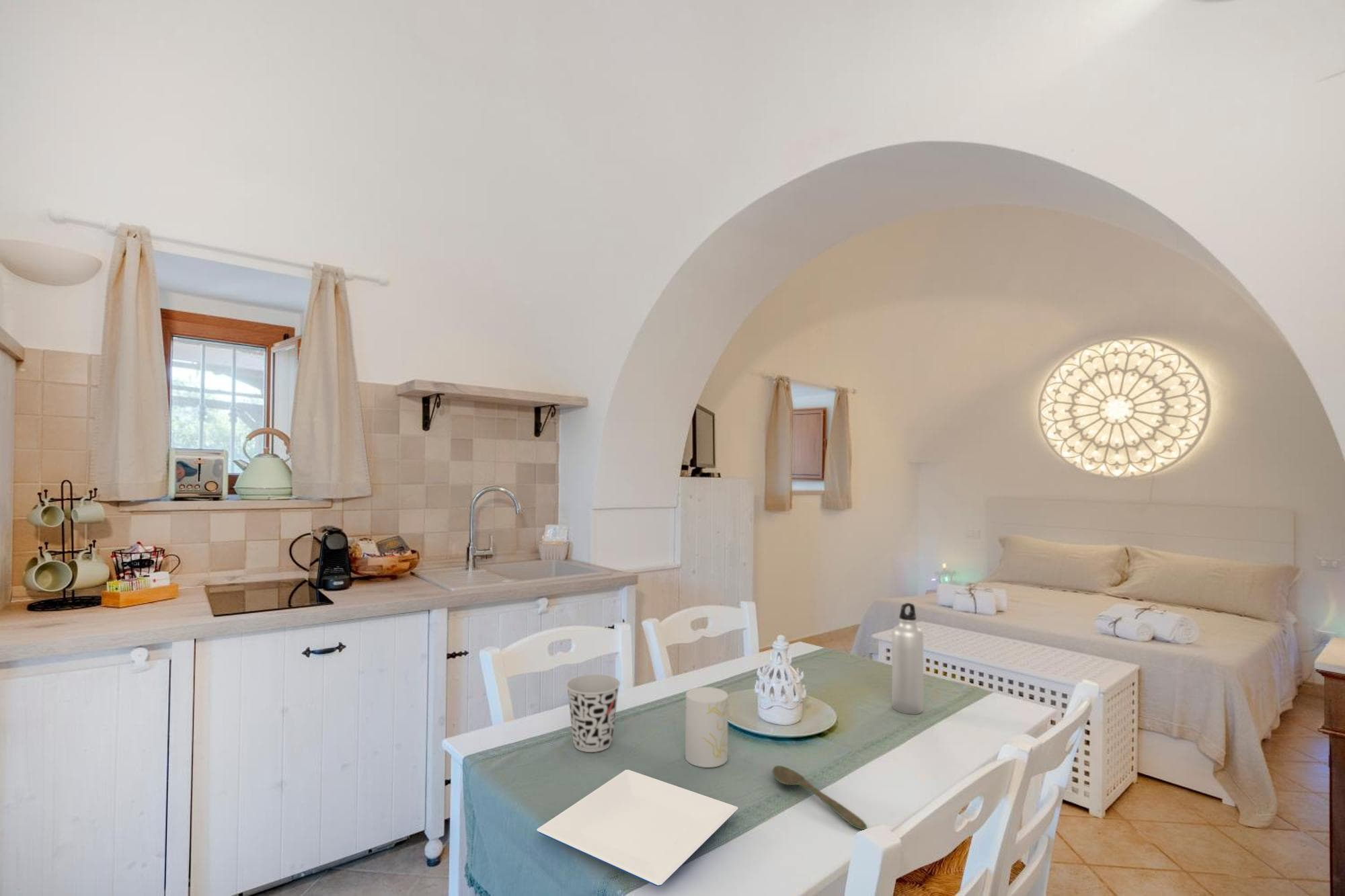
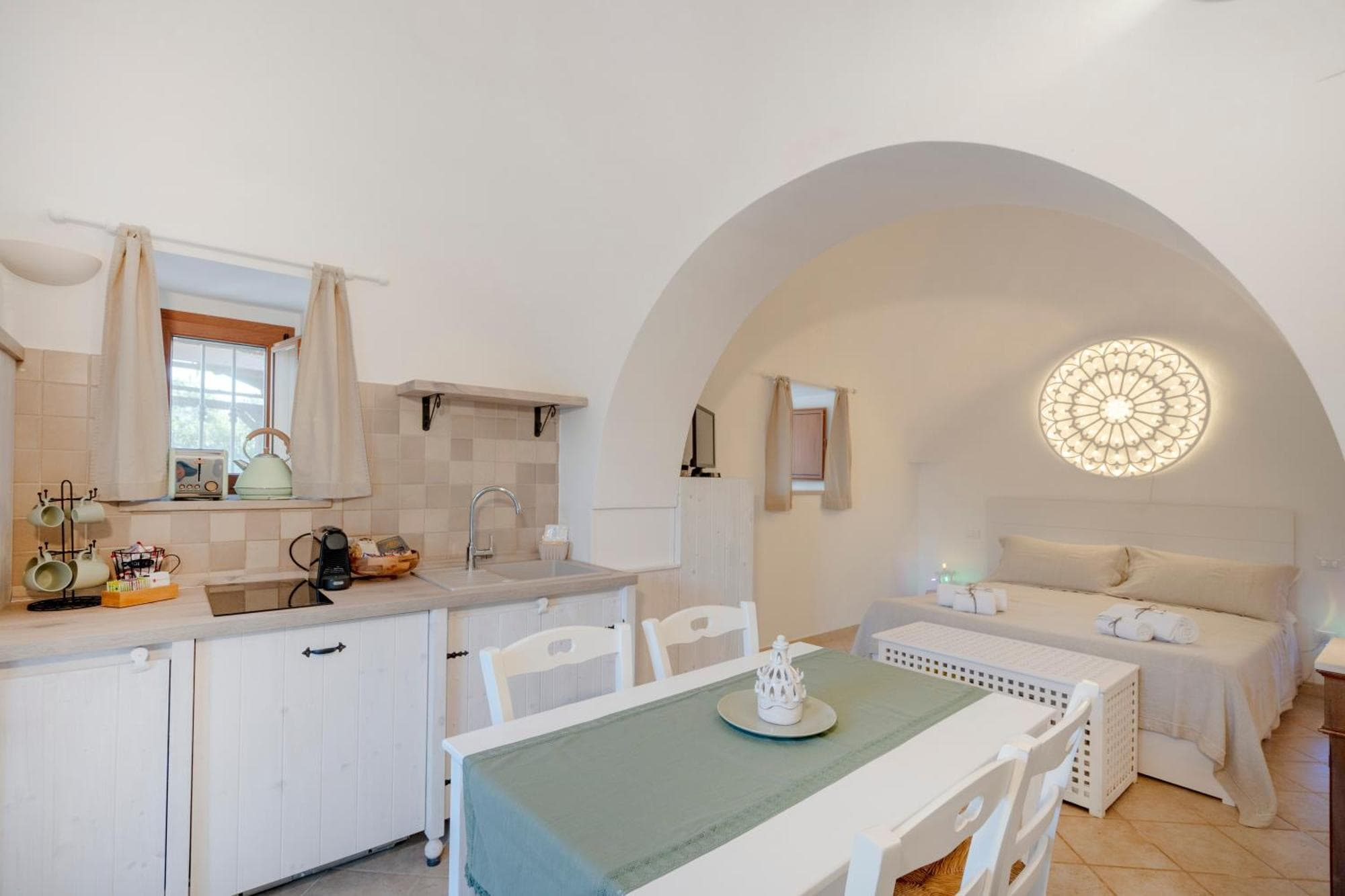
- cup [685,686,729,768]
- plate [536,769,739,887]
- spoon [771,765,868,830]
- water bottle [891,602,924,715]
- cup [566,674,621,753]
